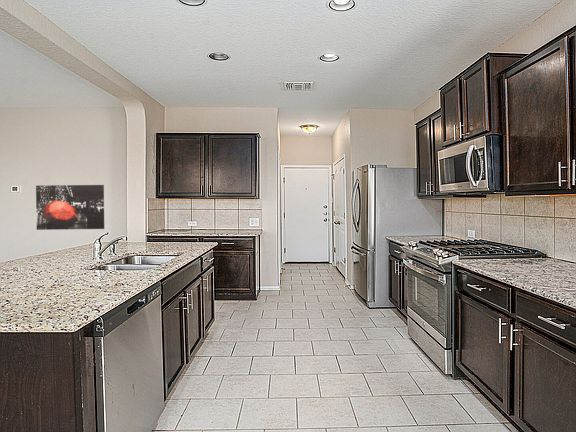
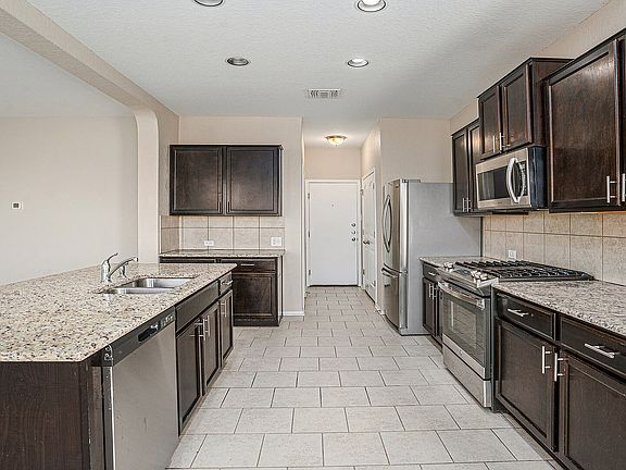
- wall art [35,184,105,231]
